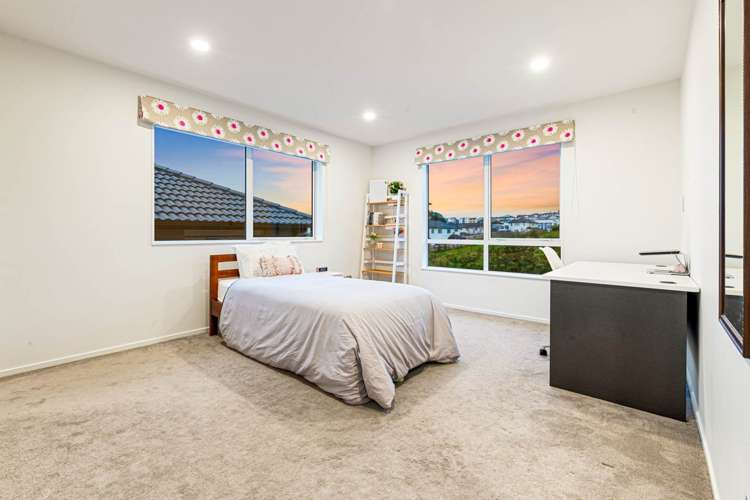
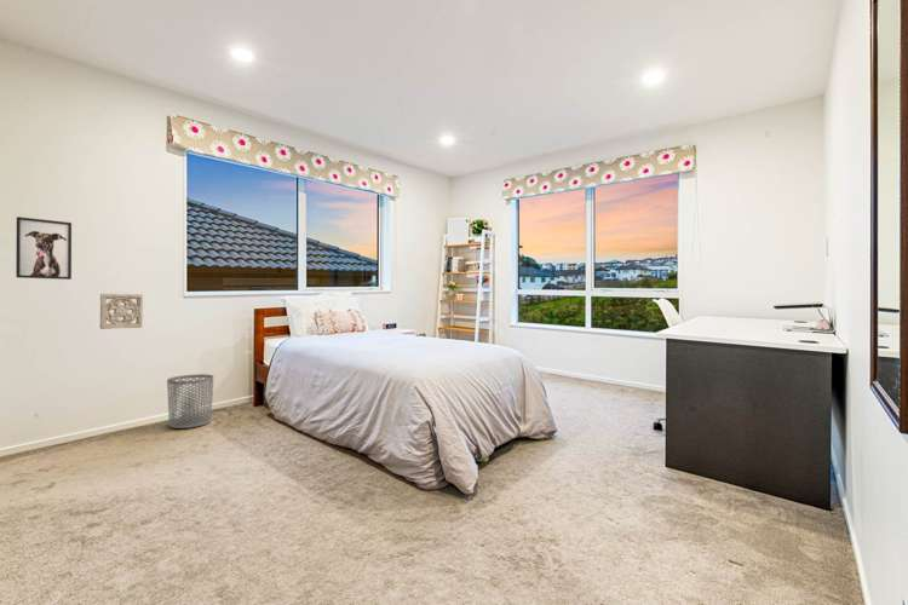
+ waste bin [166,373,214,430]
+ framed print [15,215,73,281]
+ wall ornament [99,293,144,330]
